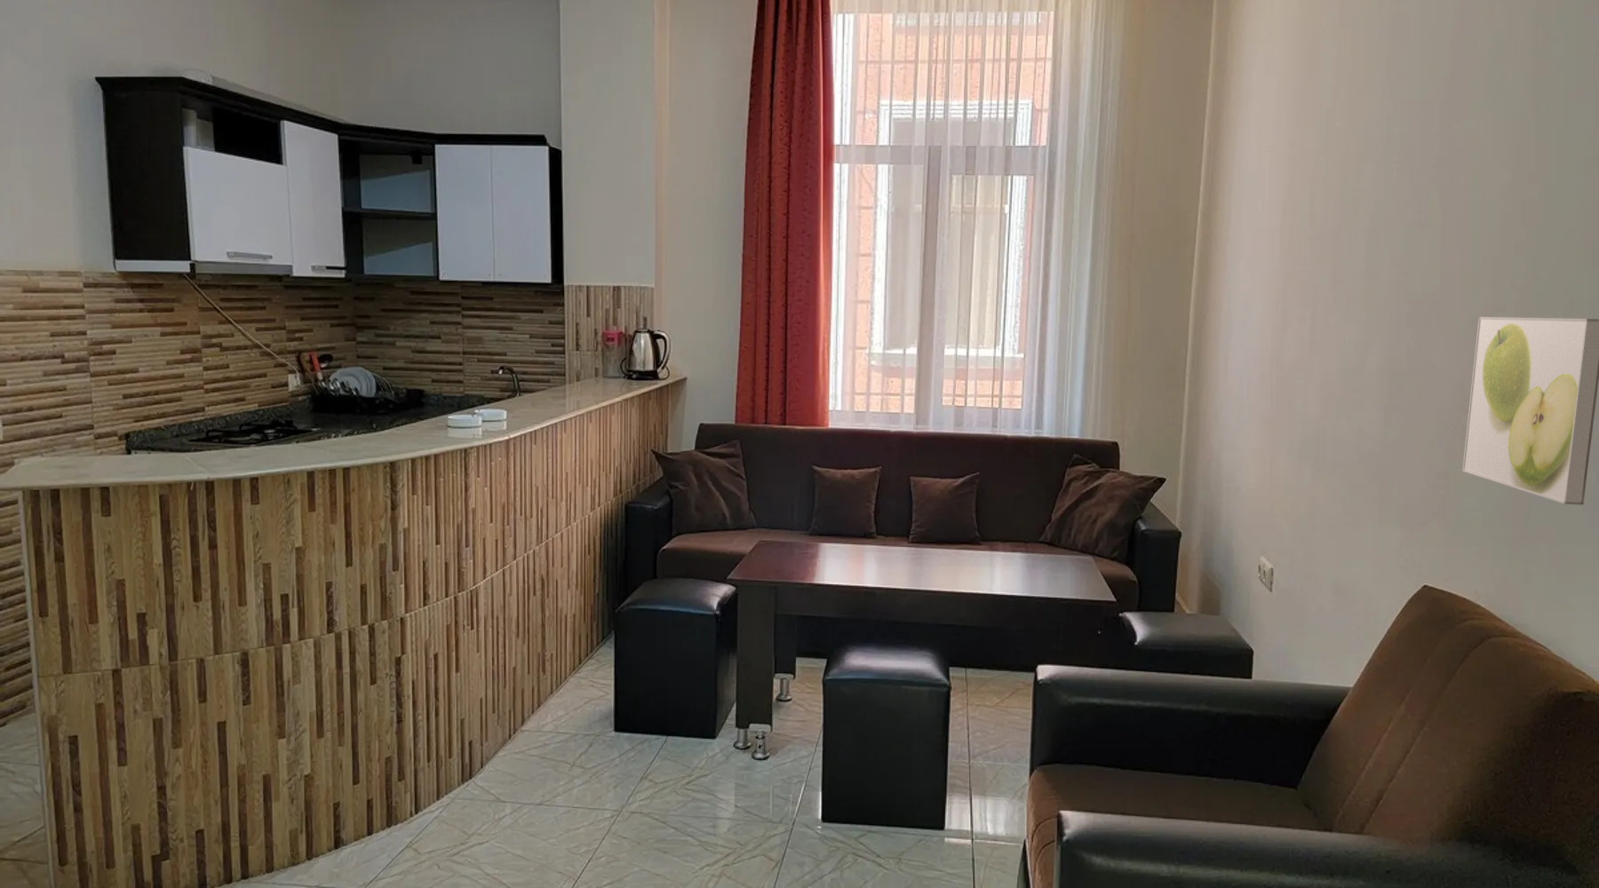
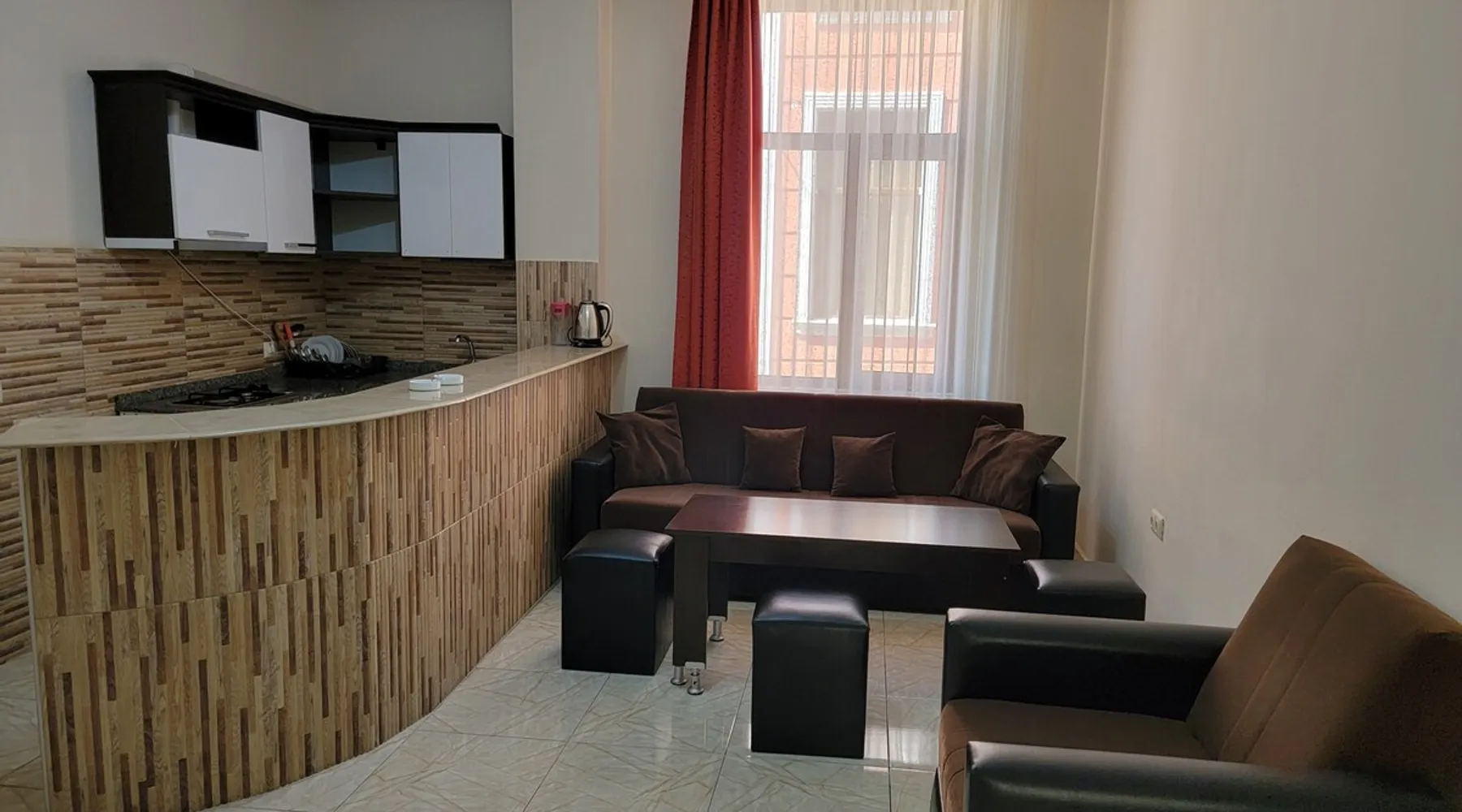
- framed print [1461,316,1599,506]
